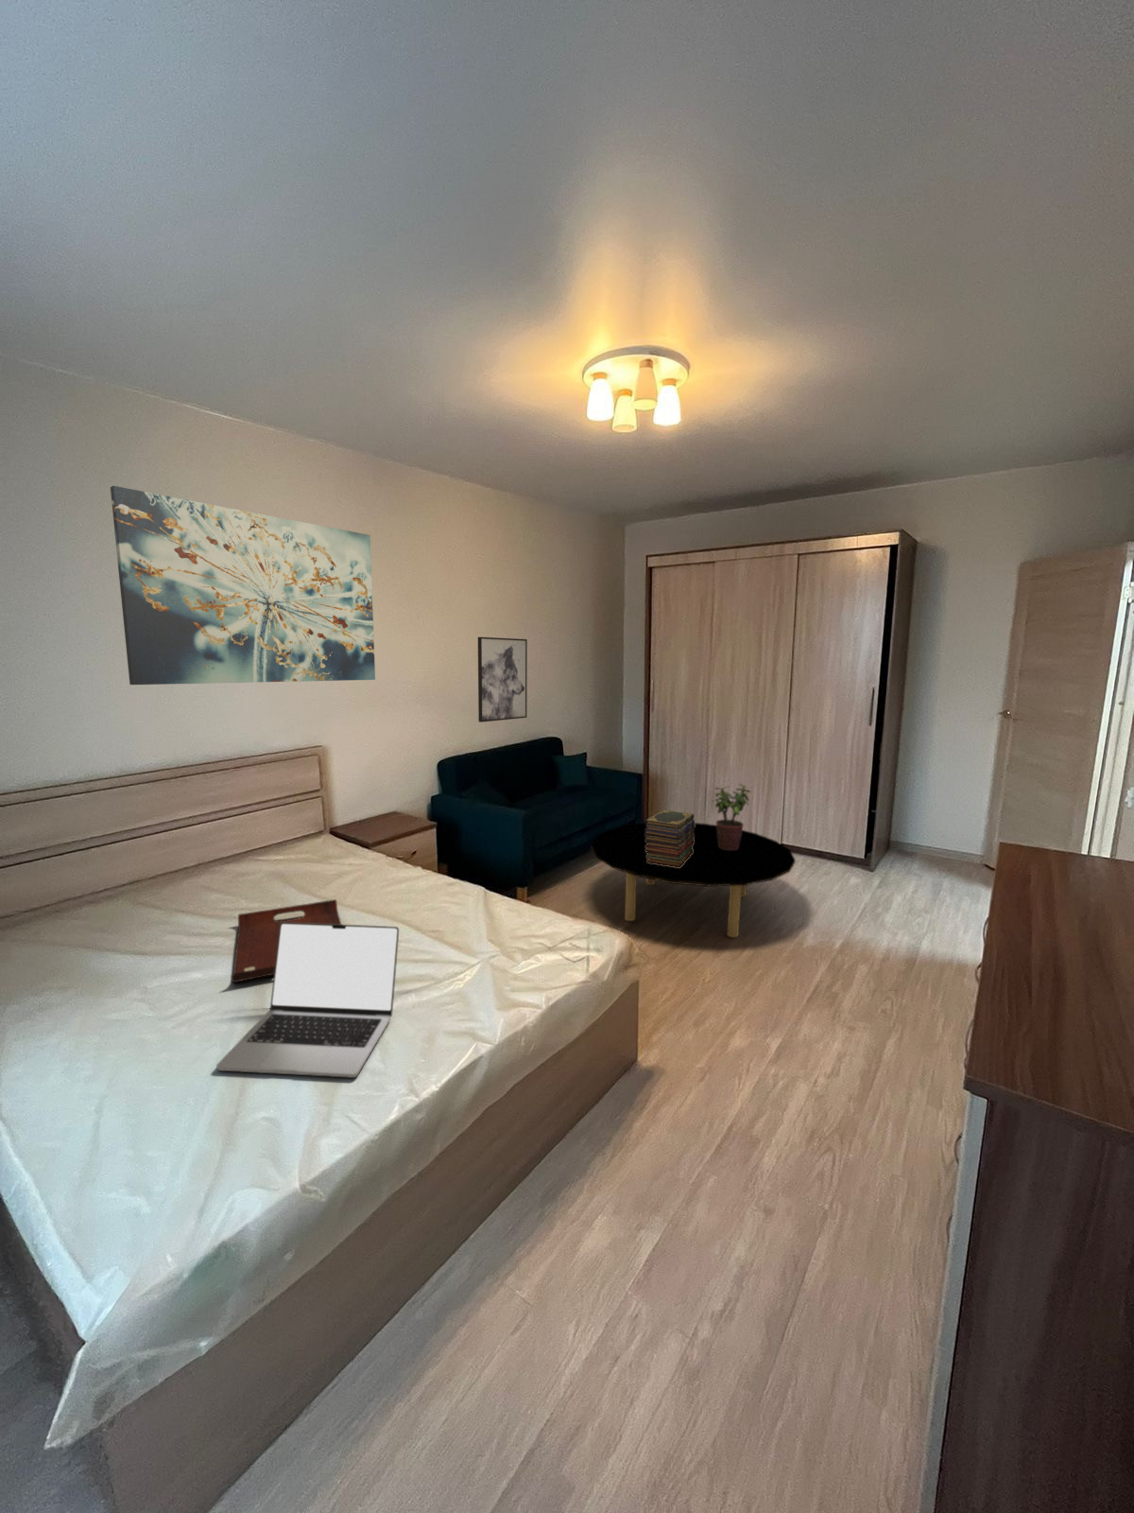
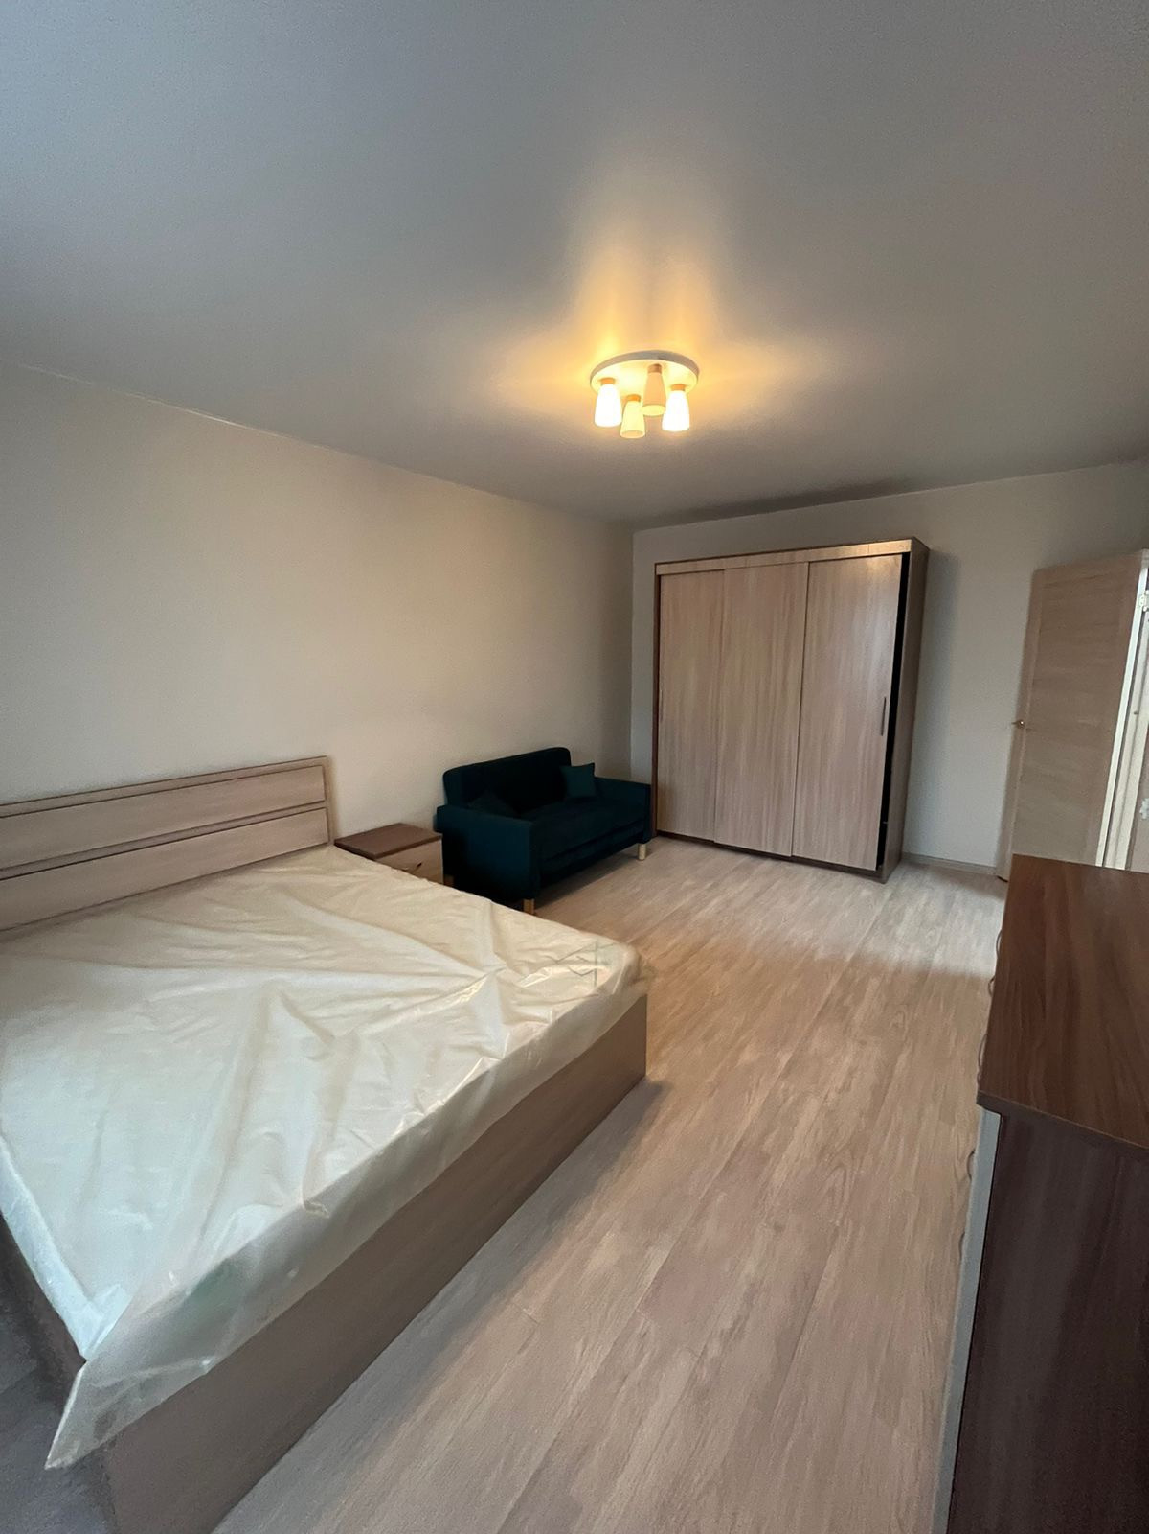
- coffee table [591,822,797,938]
- book stack [644,809,696,867]
- laptop [216,922,400,1079]
- potted plant [711,783,752,851]
- serving tray [231,898,342,983]
- wall art [478,636,528,723]
- wall art [110,485,376,685]
